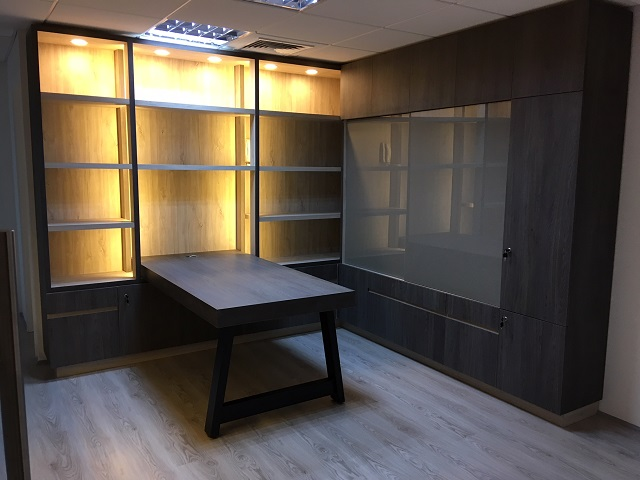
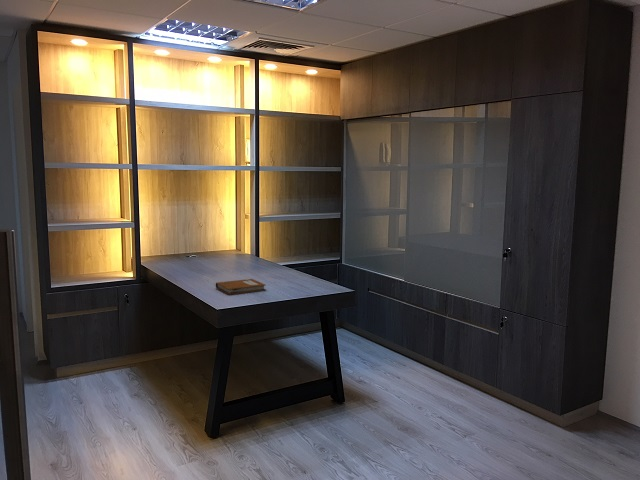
+ notebook [215,278,267,296]
